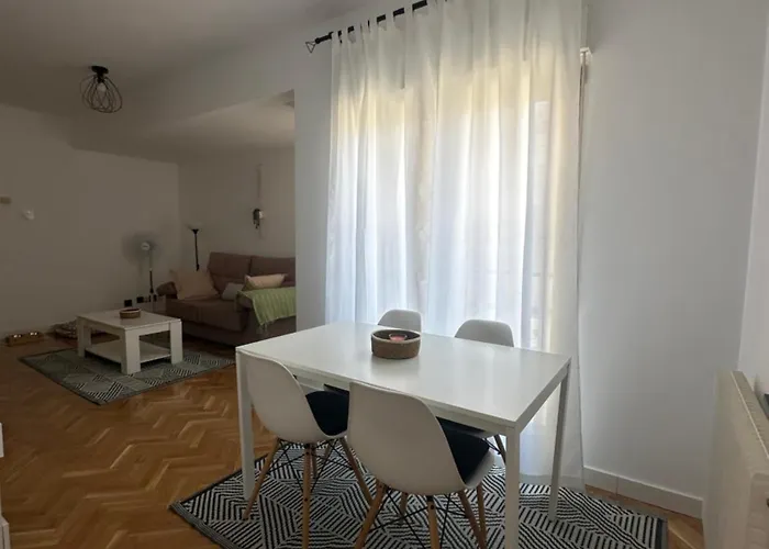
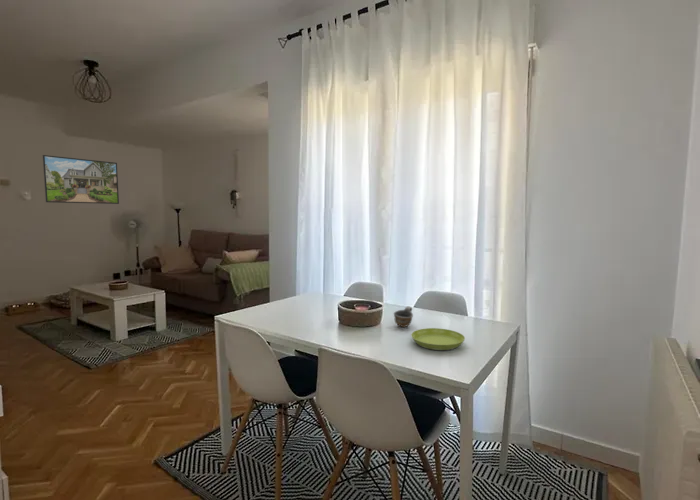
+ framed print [42,154,120,205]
+ saucer [410,327,466,351]
+ cup [393,305,414,328]
